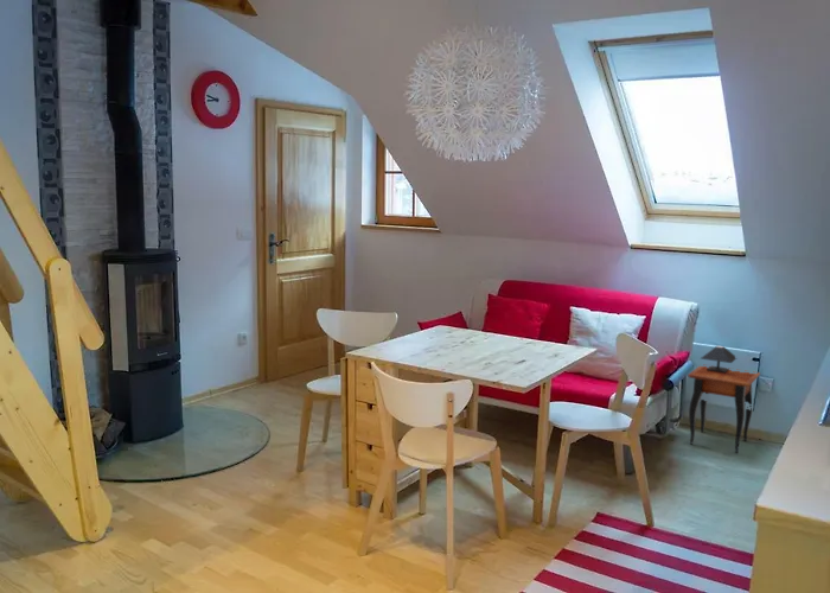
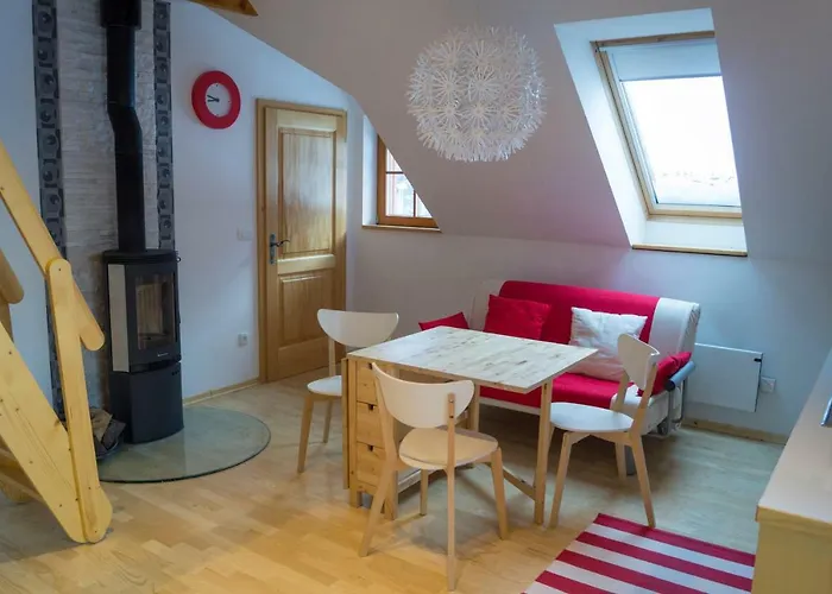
- side table [687,345,761,454]
